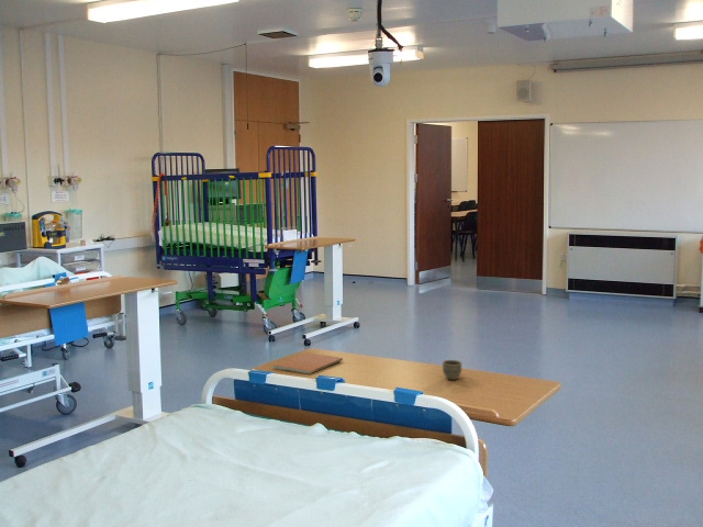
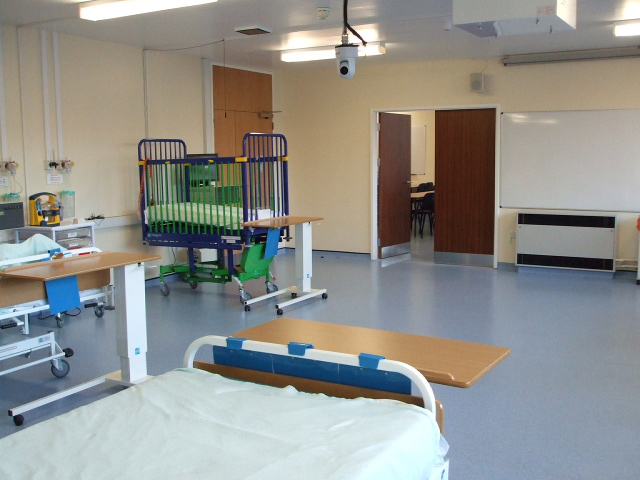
- cup [442,359,464,381]
- book [272,351,344,375]
